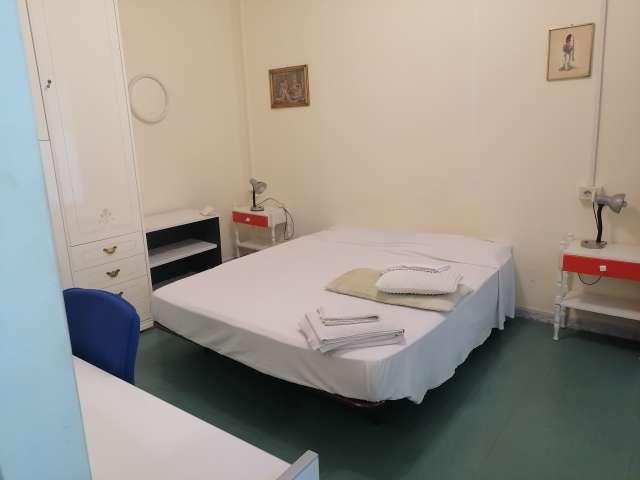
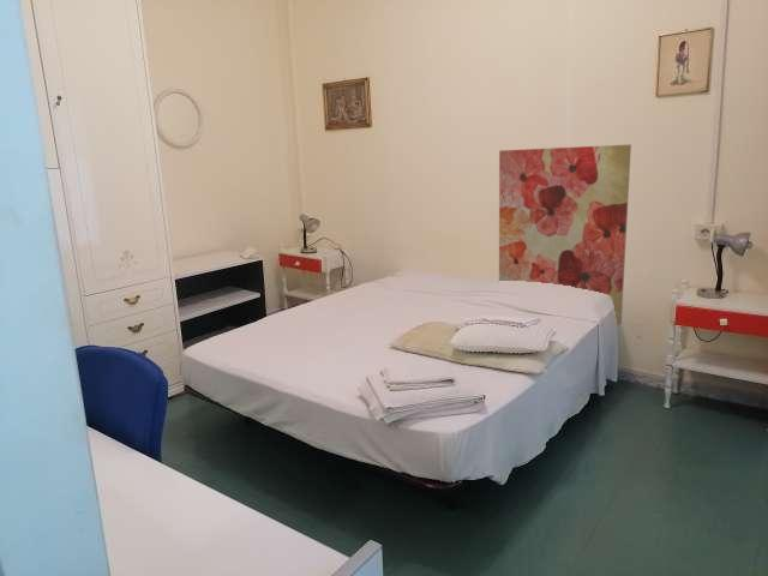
+ wall art [498,144,632,326]
